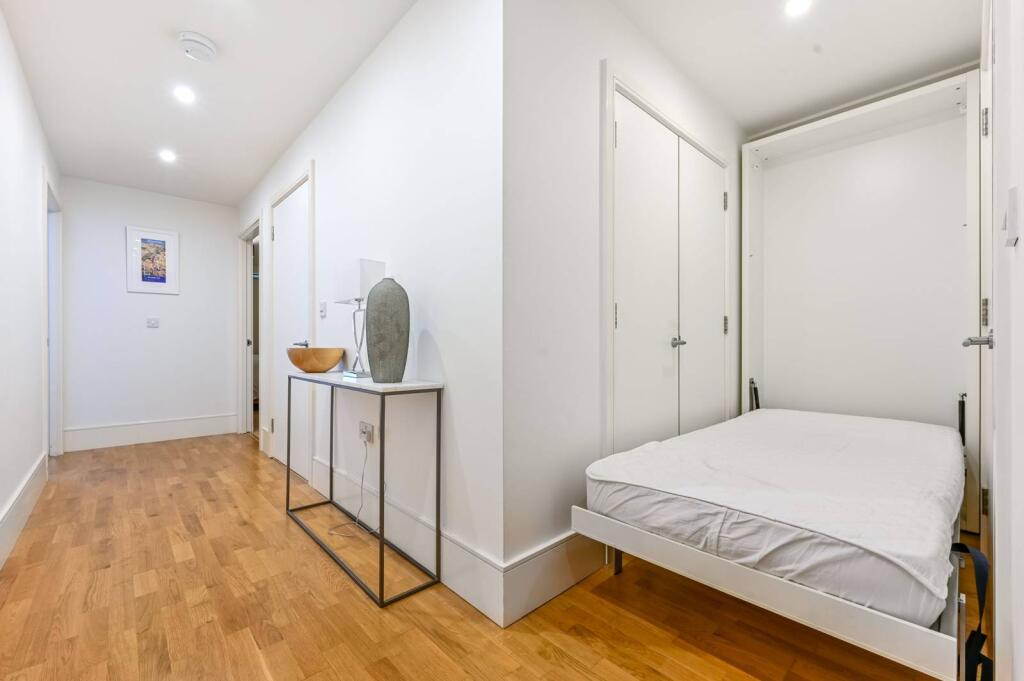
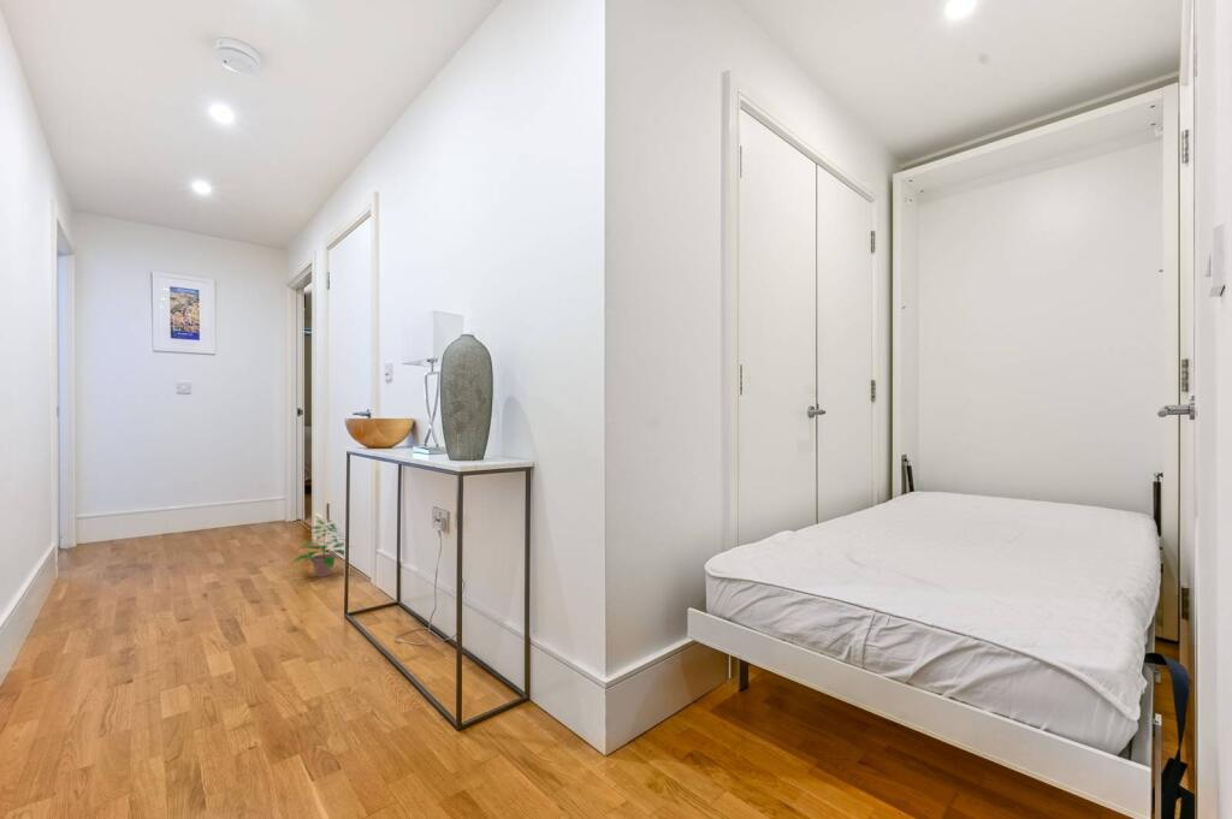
+ potted plant [290,518,353,578]
